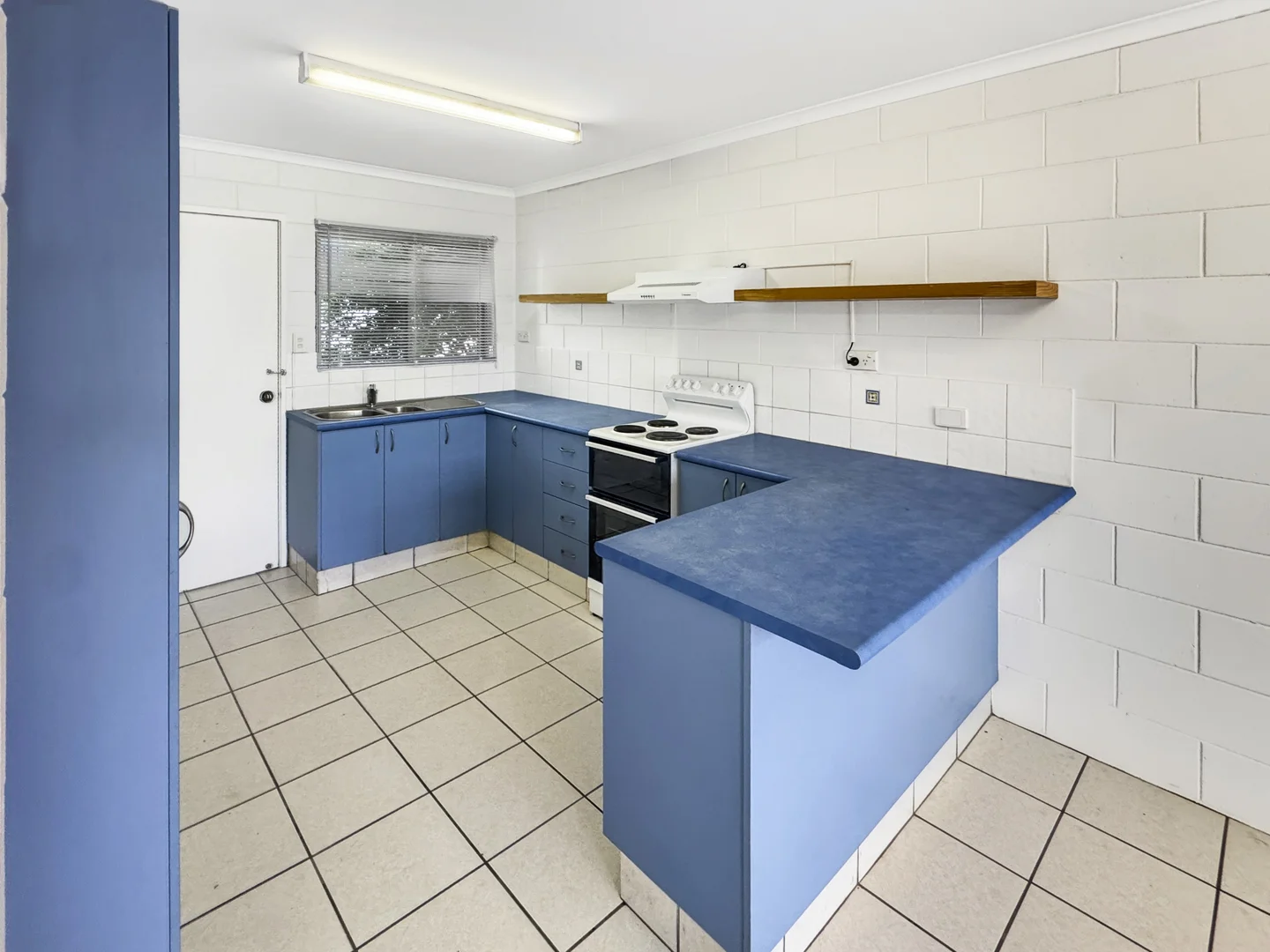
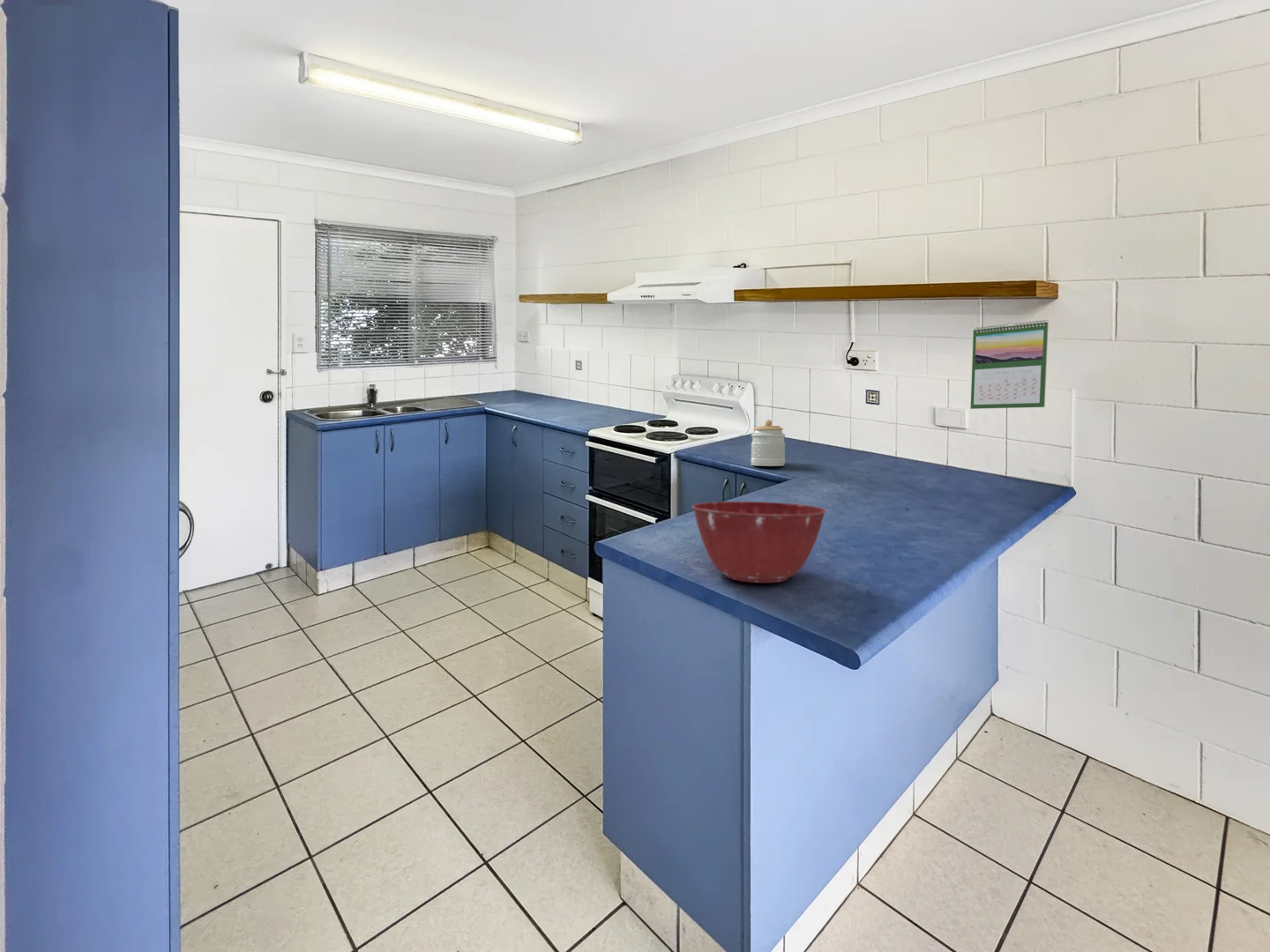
+ jar [750,419,786,467]
+ calendar [970,319,1050,410]
+ mixing bowl [691,501,827,584]
